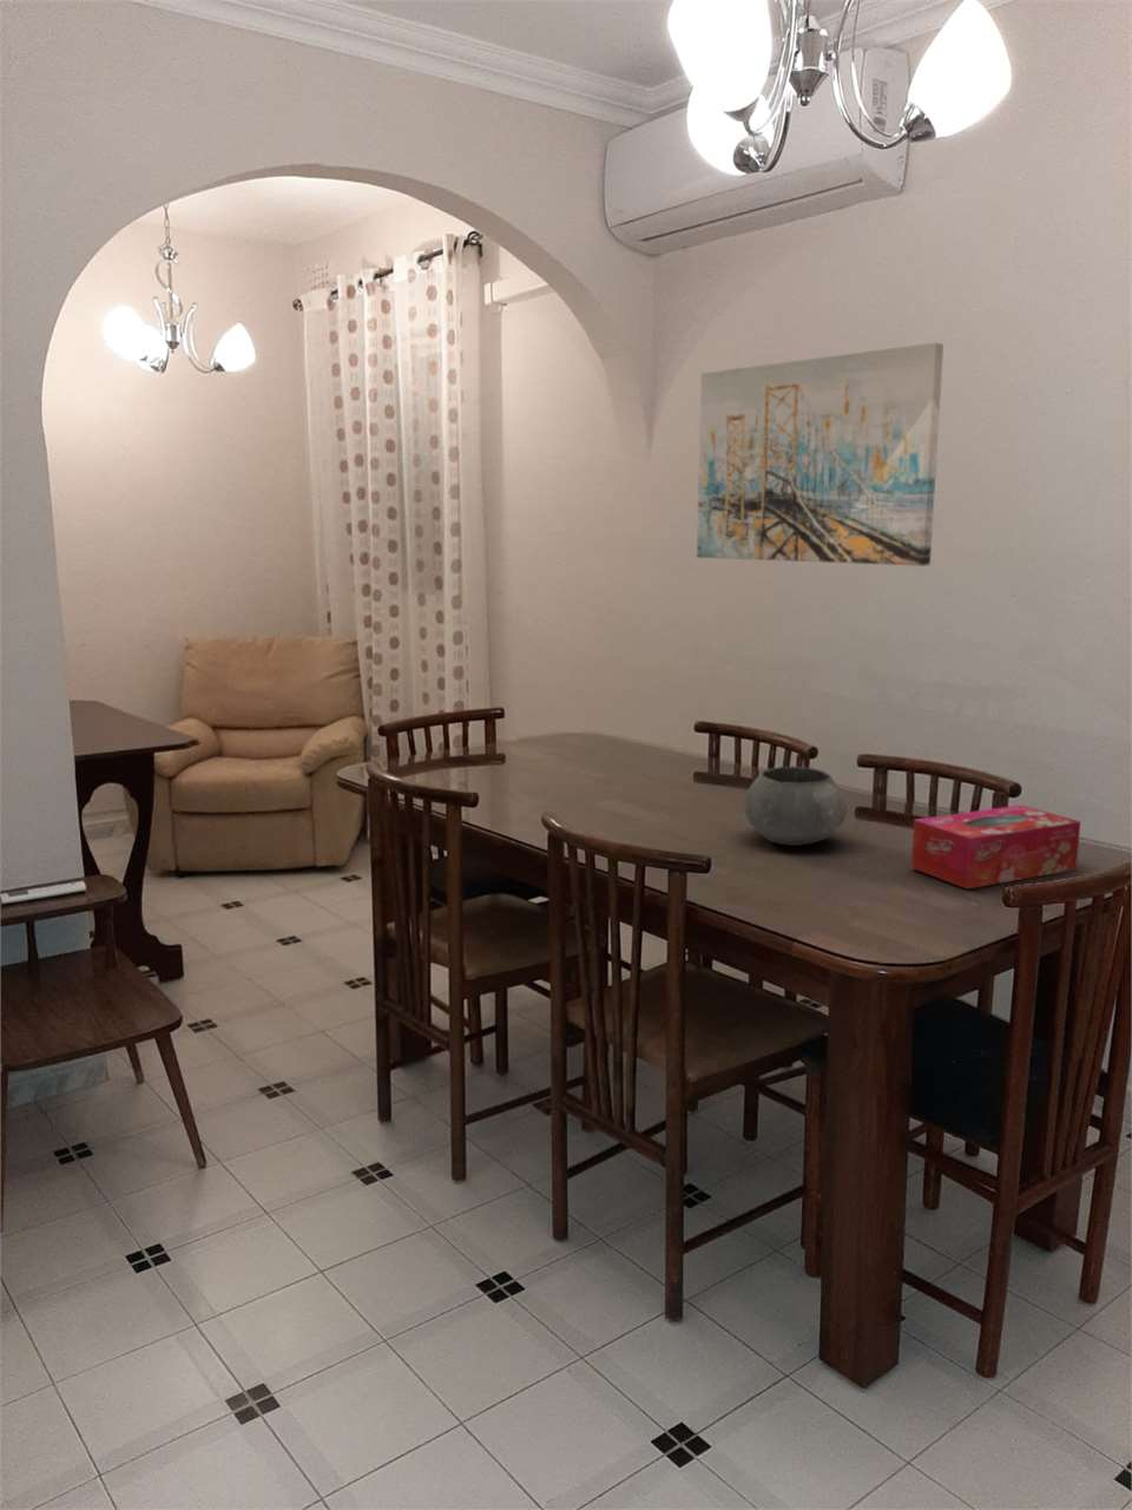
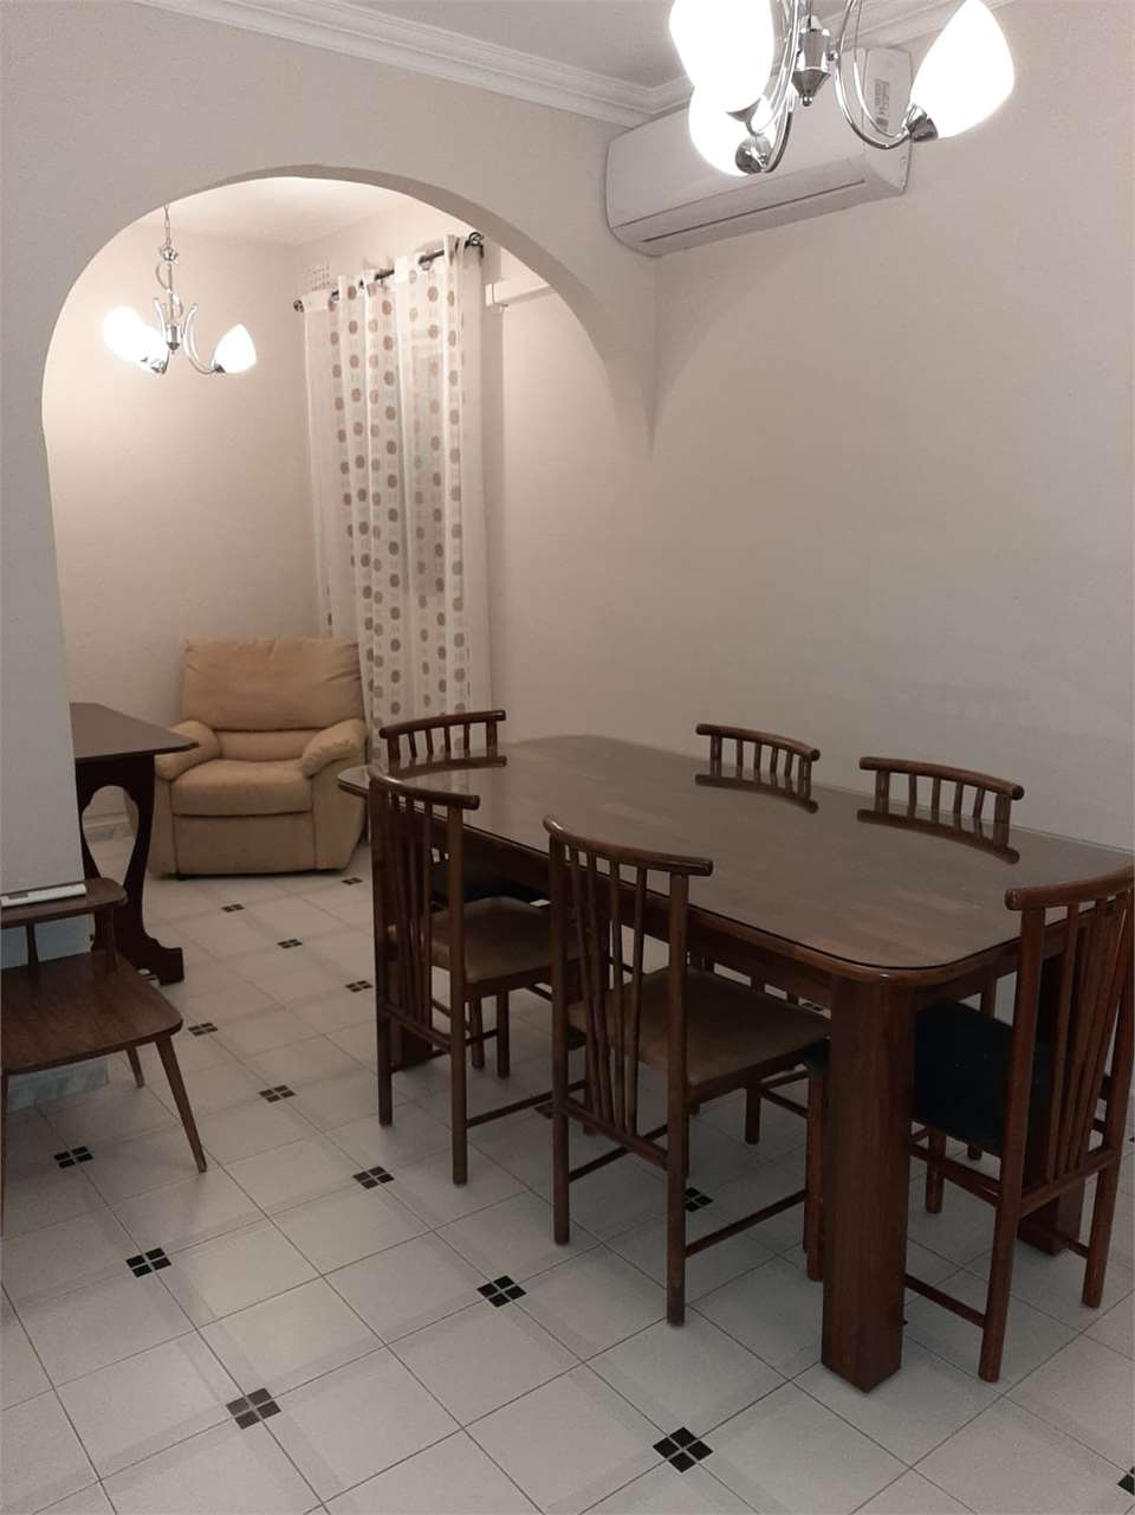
- tissue box [911,804,1081,889]
- wall art [696,342,944,566]
- bowl [743,766,849,847]
